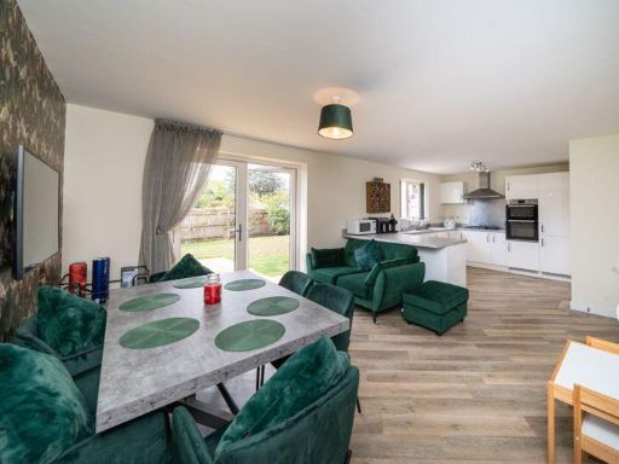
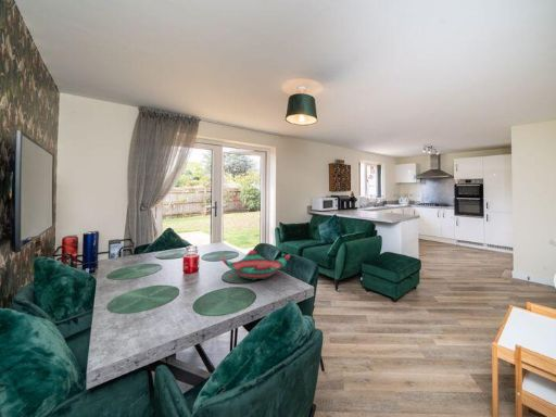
+ decorative bowl [220,249,291,281]
